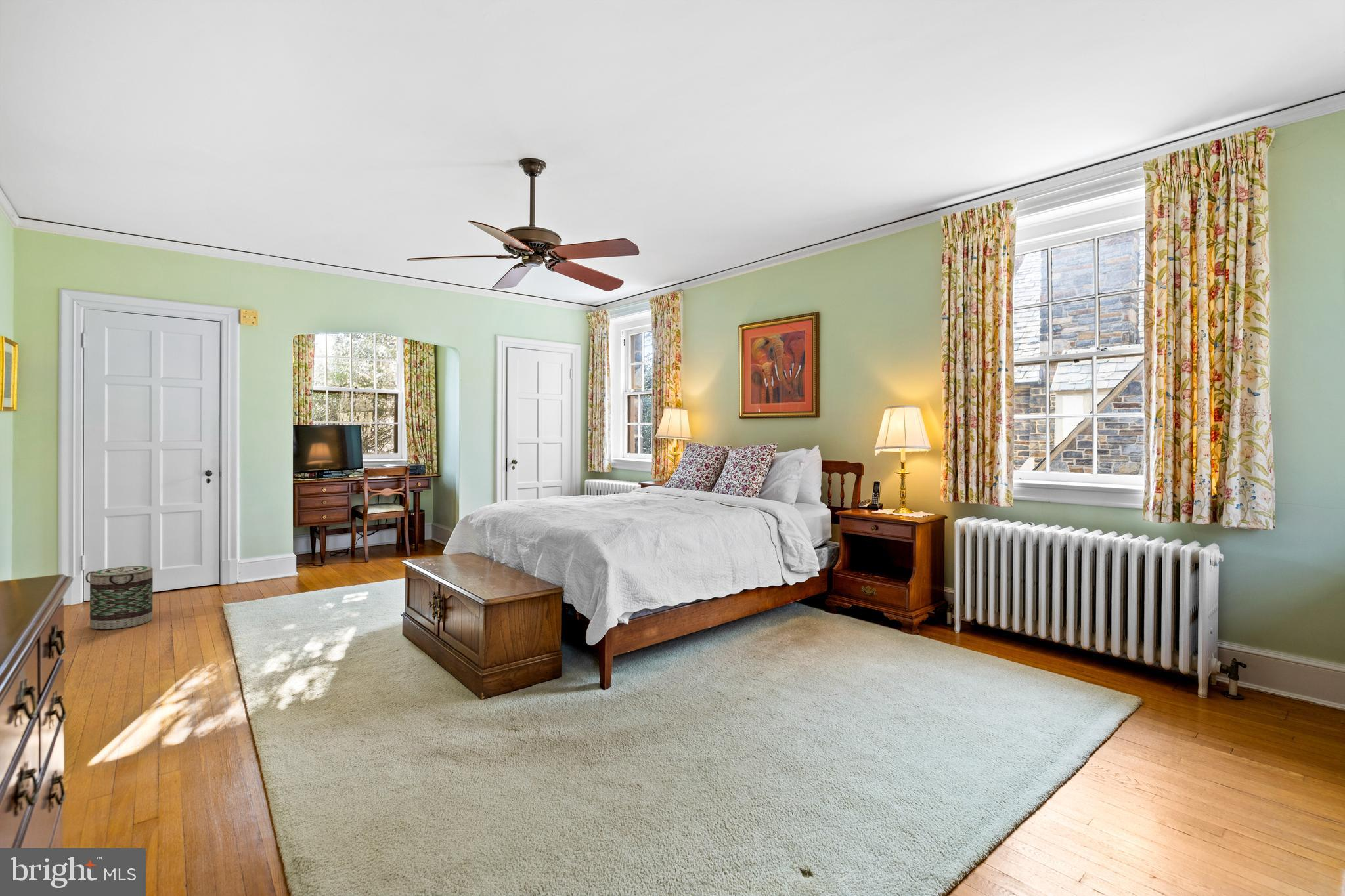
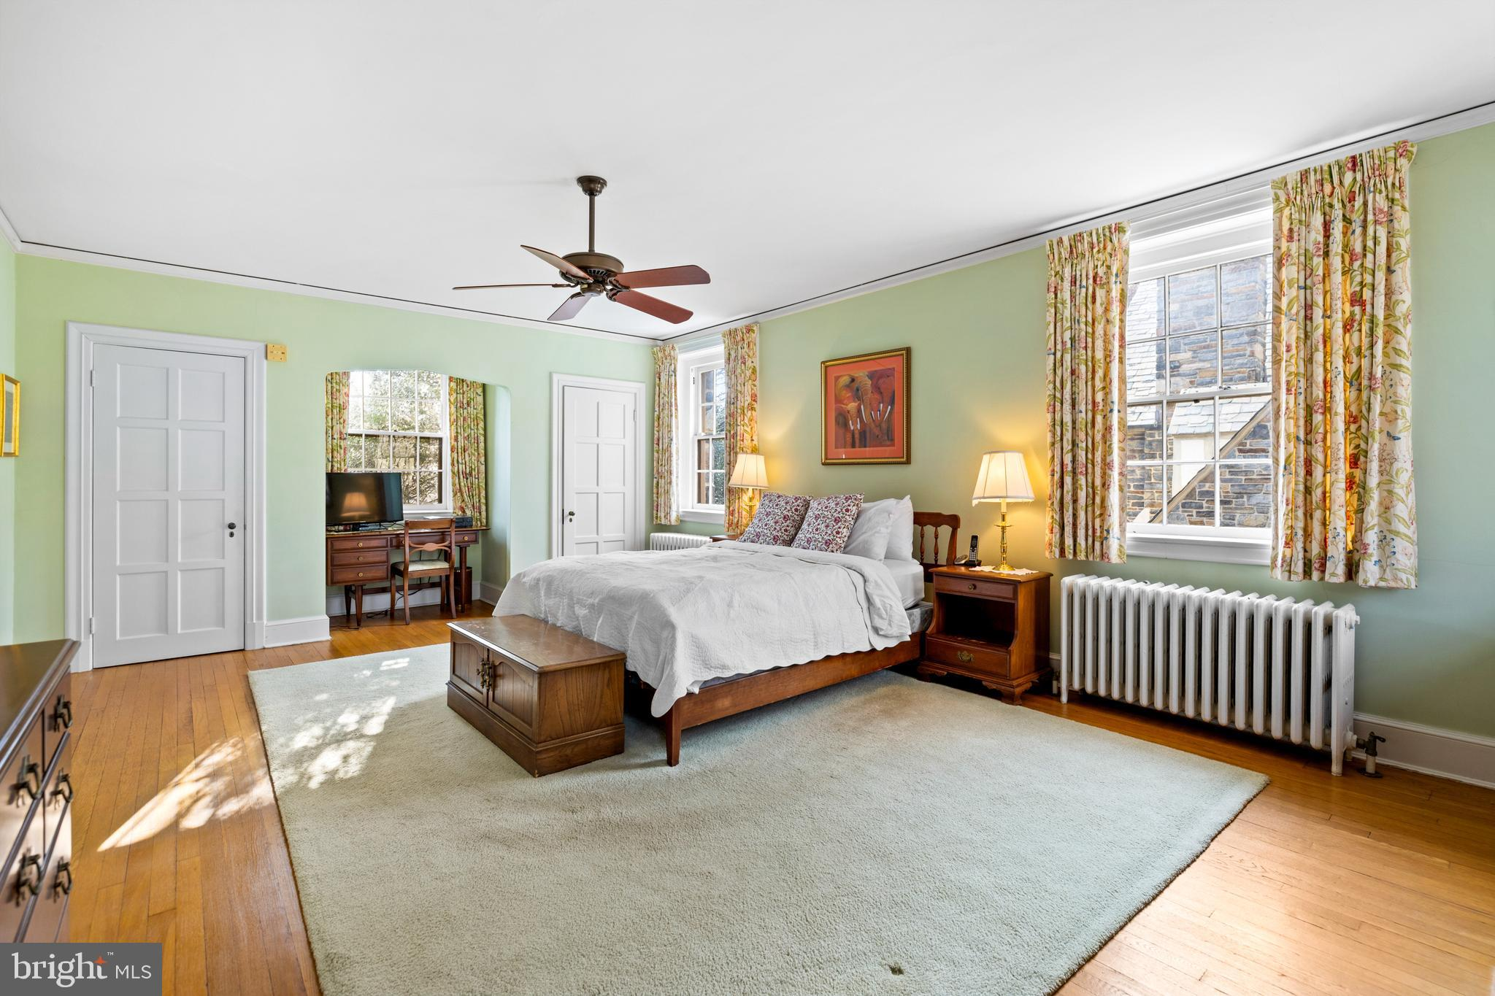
- basket [85,565,154,630]
